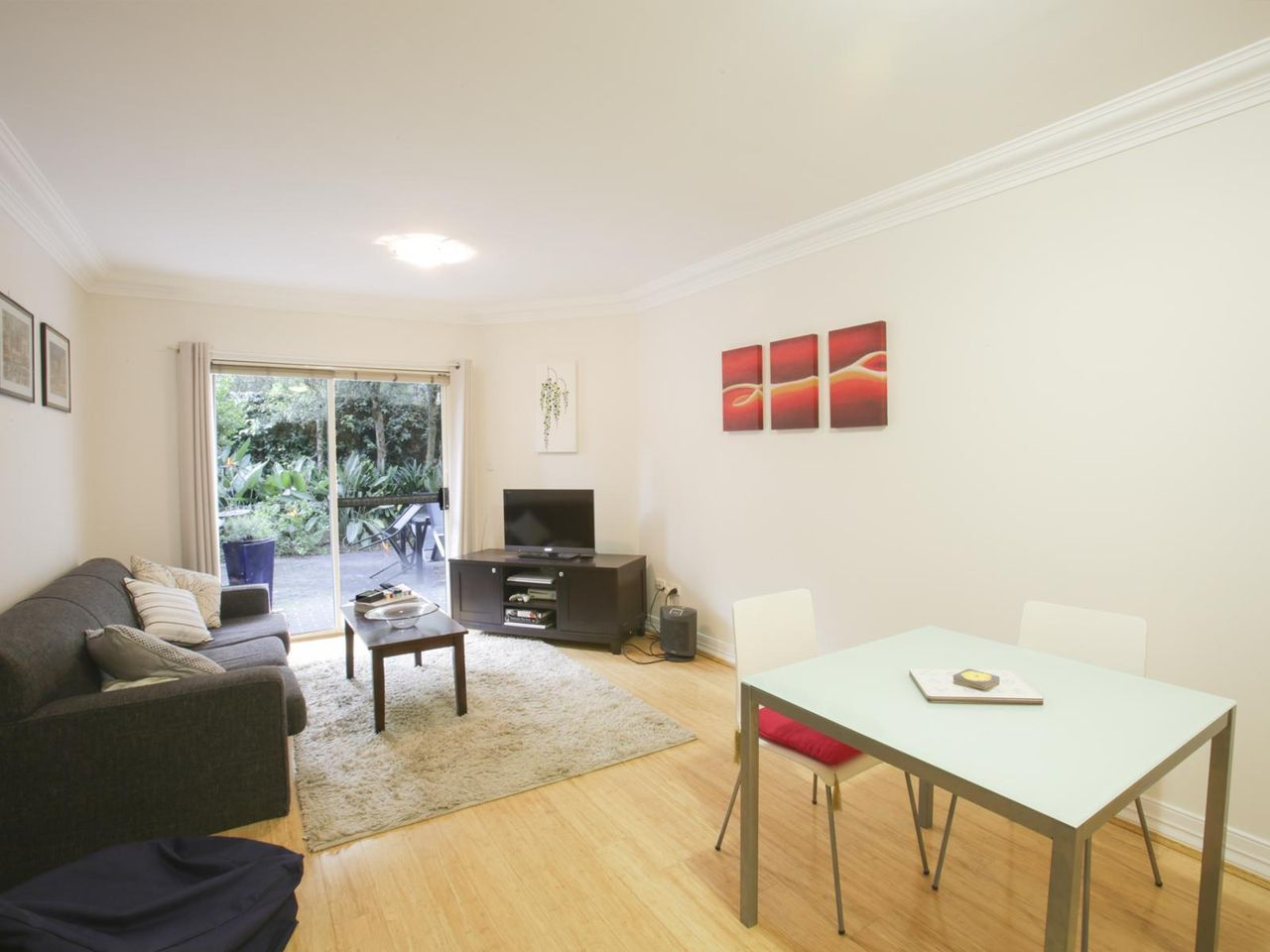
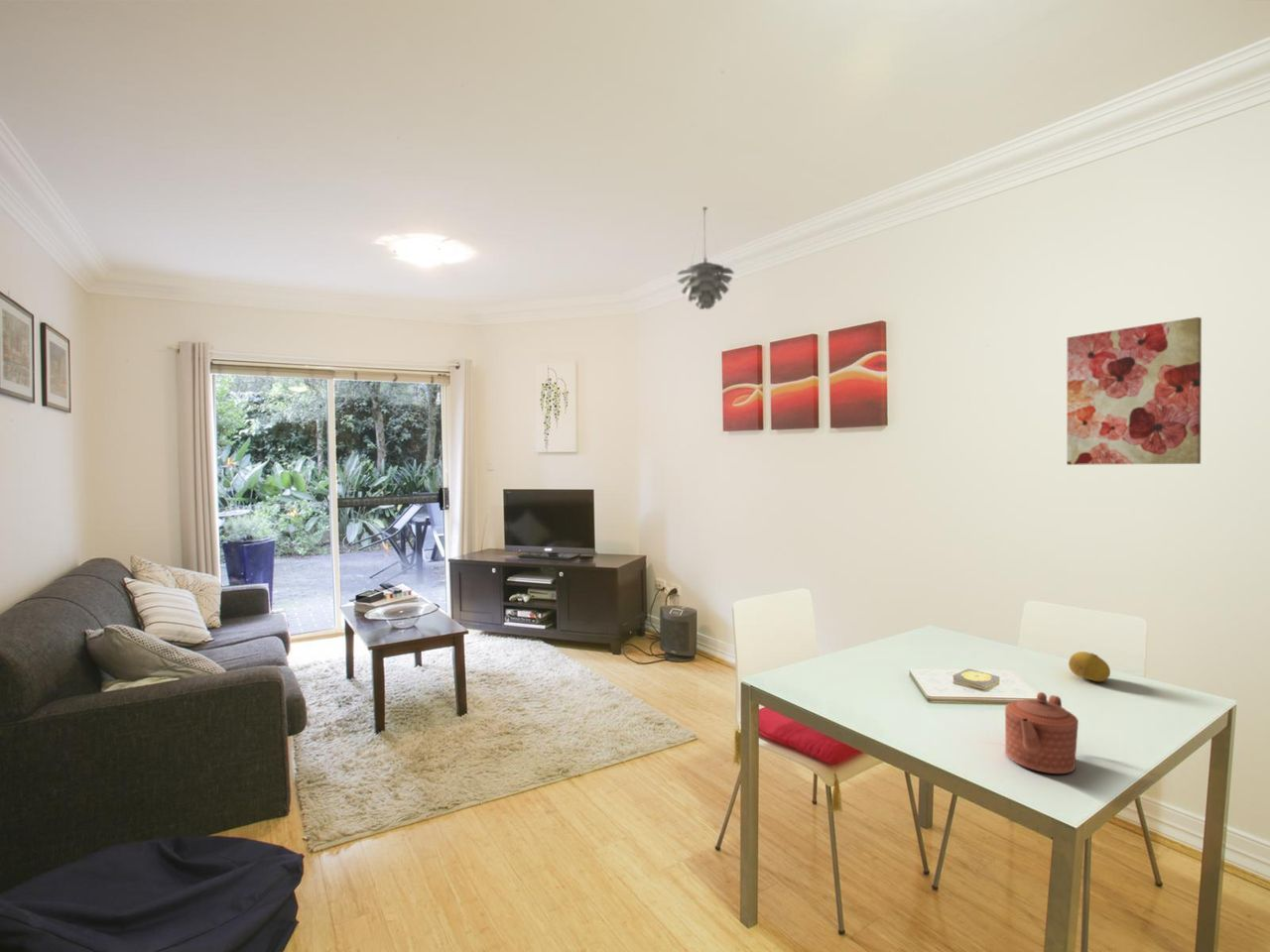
+ teapot [1004,691,1080,774]
+ pendant light [676,206,735,310]
+ fruit [1068,651,1111,682]
+ wall art [1066,316,1203,466]
